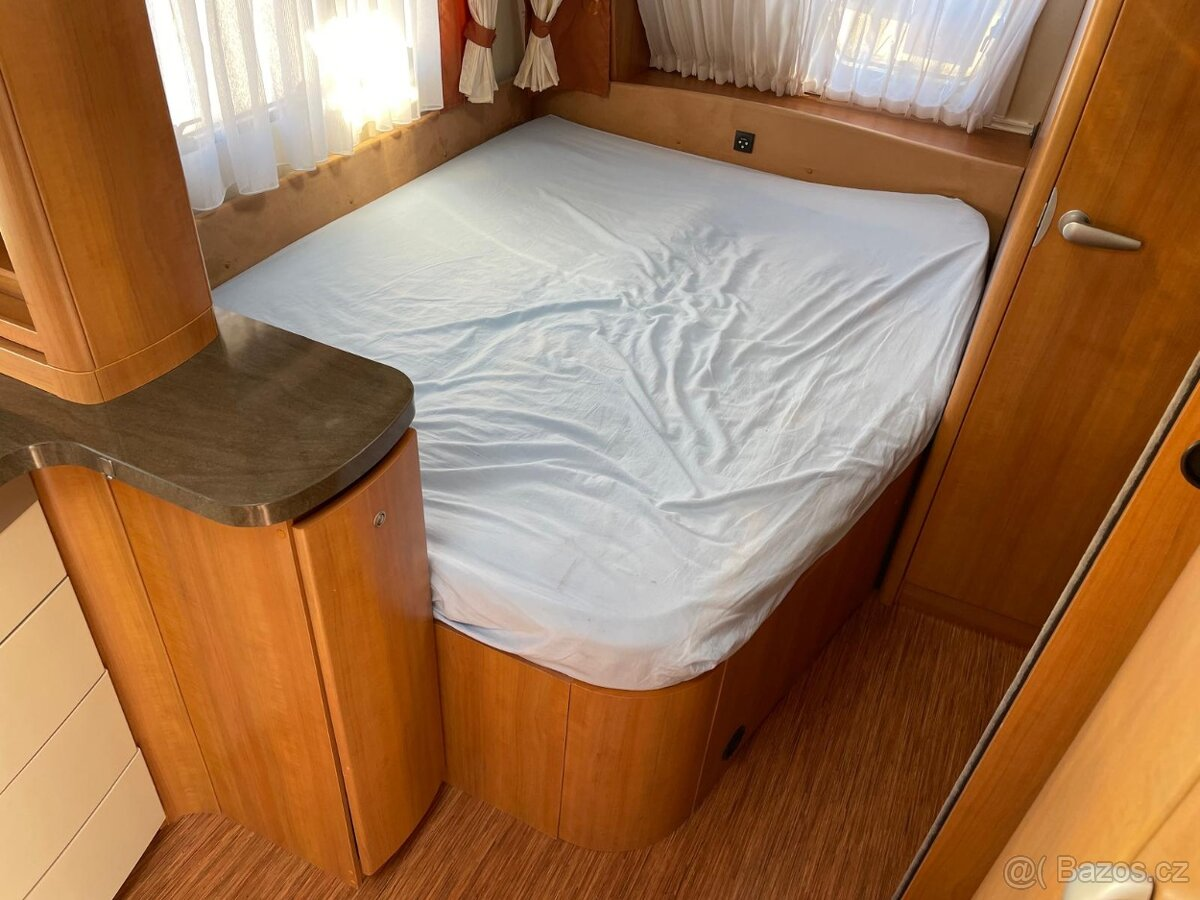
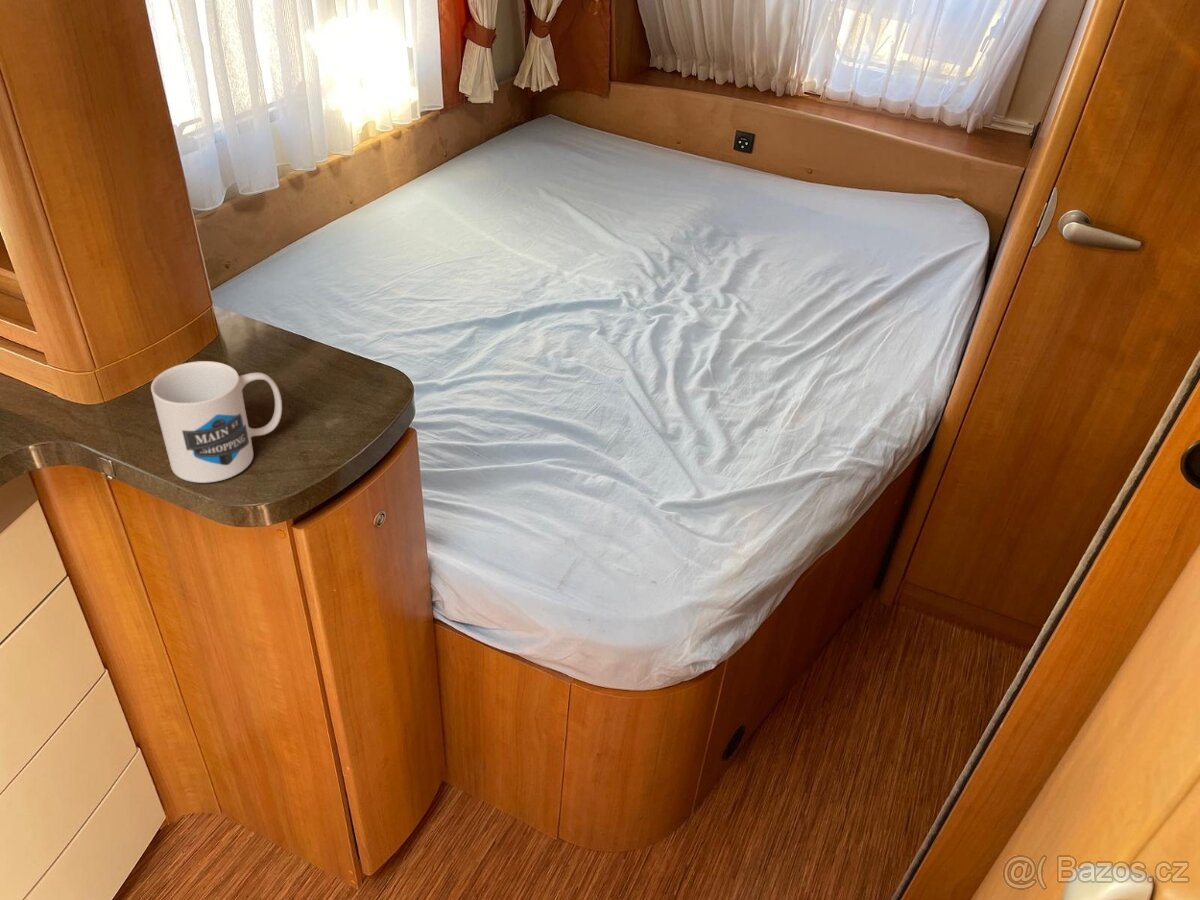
+ mug [150,360,283,484]
